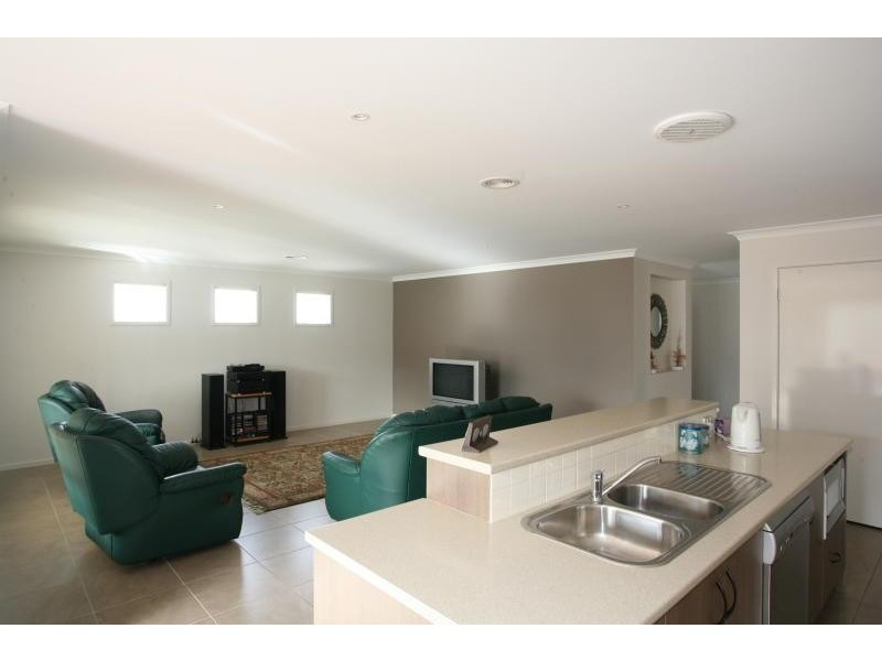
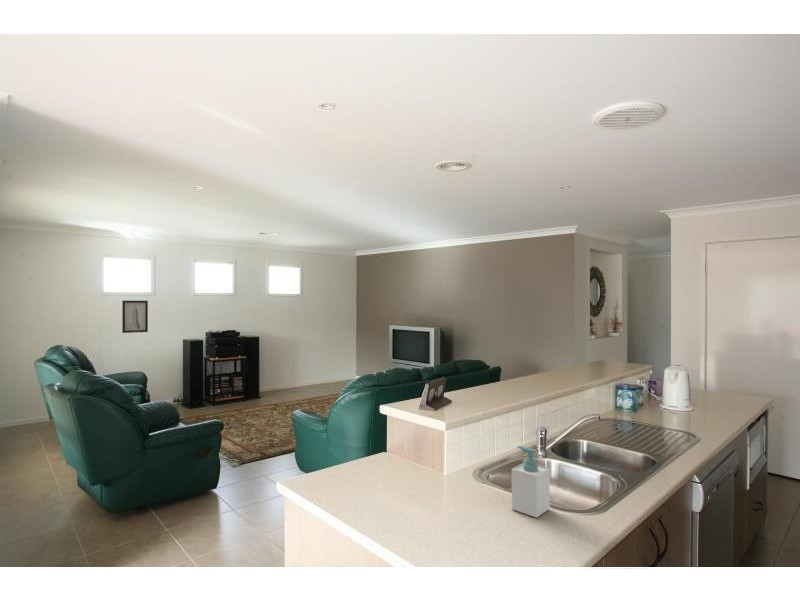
+ soap bottle [511,445,551,519]
+ wall art [121,300,149,334]
